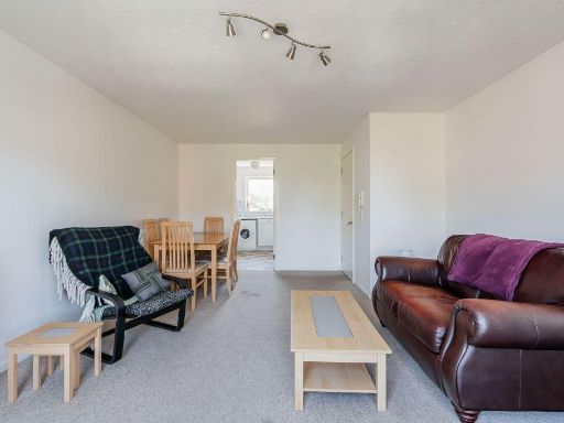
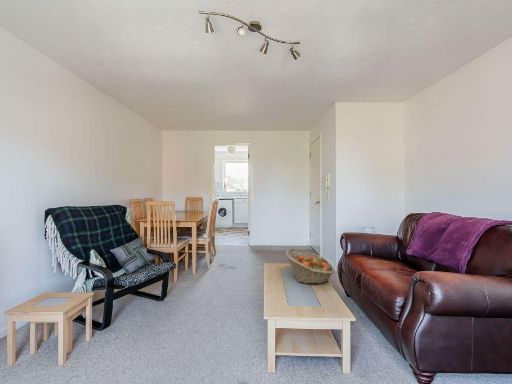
+ fruit basket [285,248,335,285]
